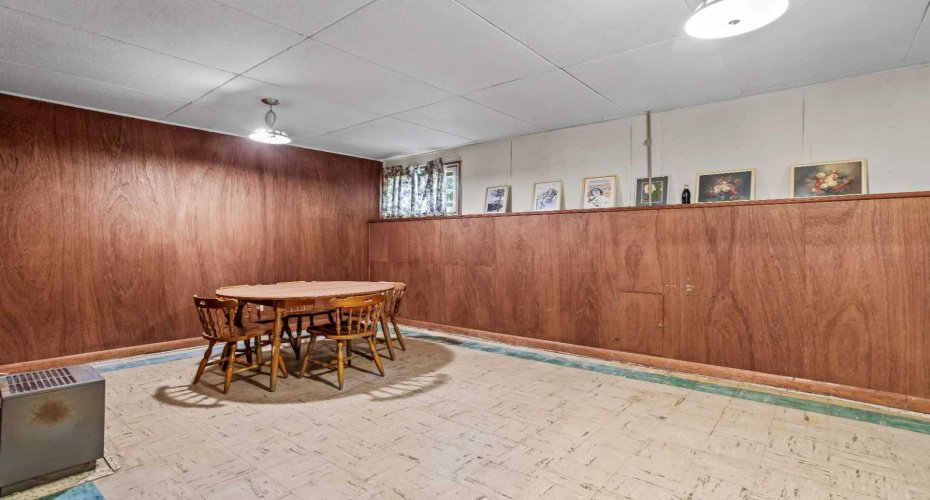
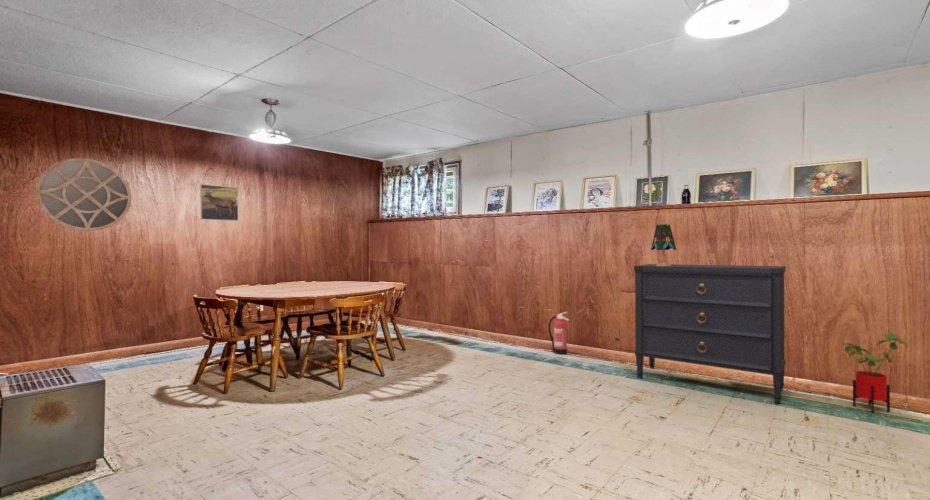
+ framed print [199,183,239,222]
+ home mirror [35,157,132,232]
+ dresser [633,263,786,405]
+ house plant [841,332,909,414]
+ fire extinguisher [547,311,570,355]
+ table lamp [650,219,677,266]
